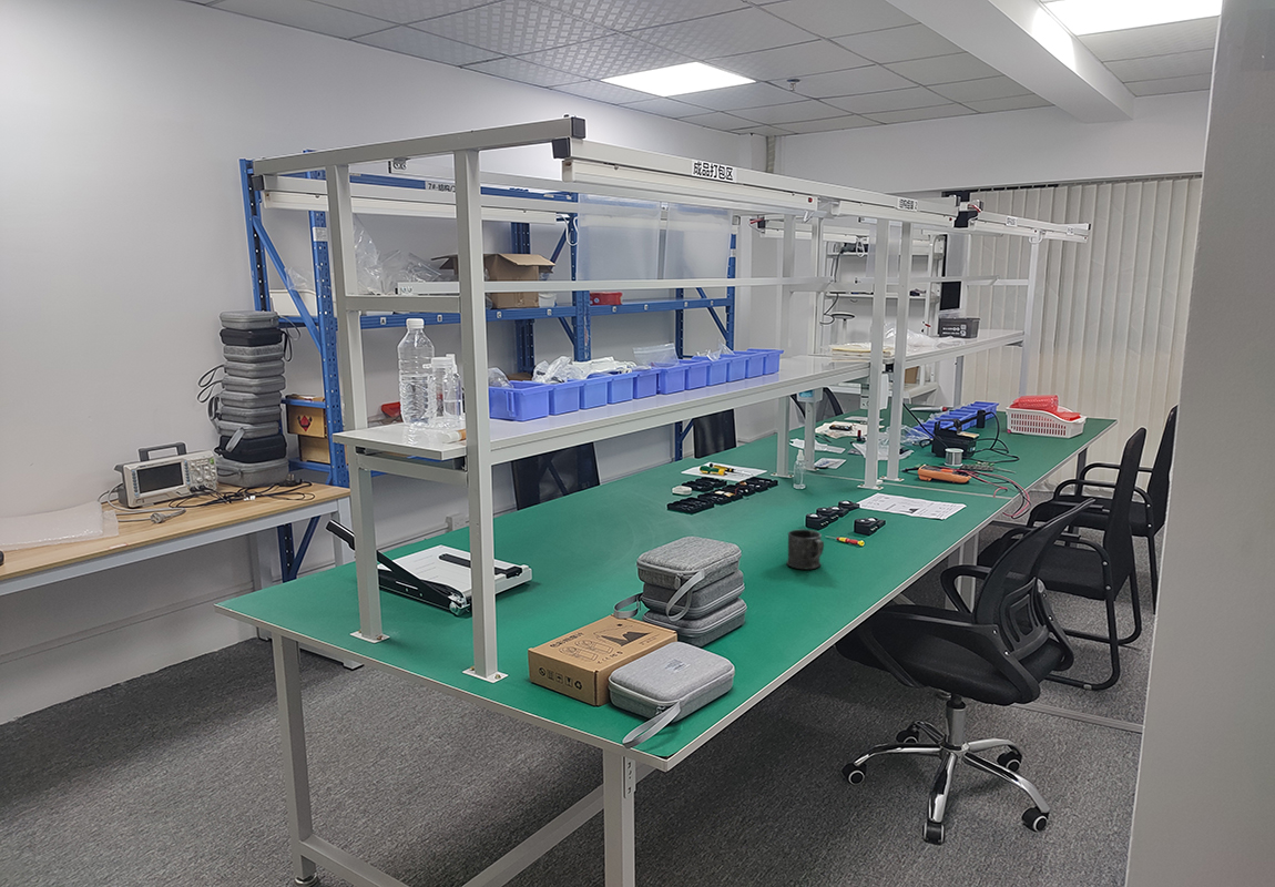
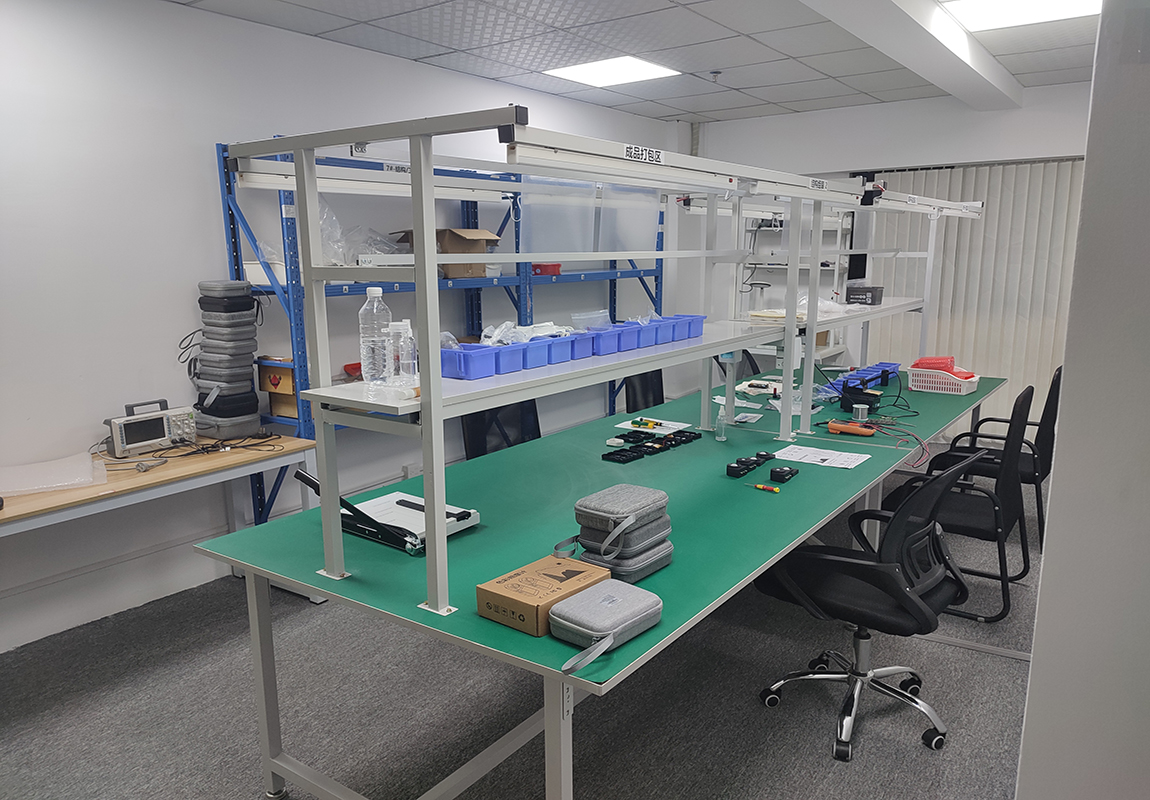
- mug [786,529,825,571]
